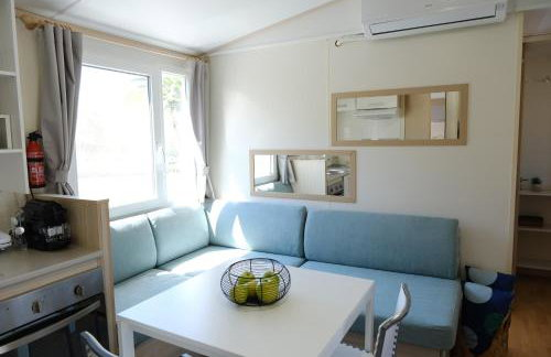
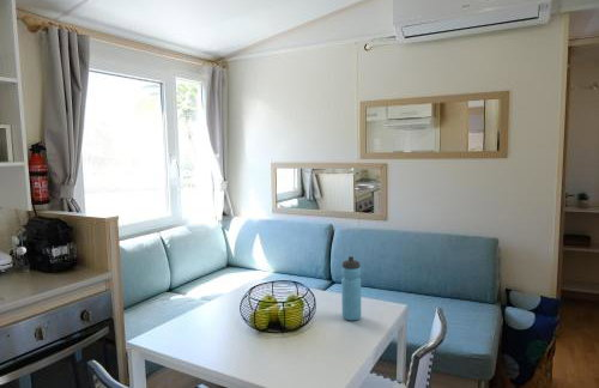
+ water bottle [340,255,362,321]
